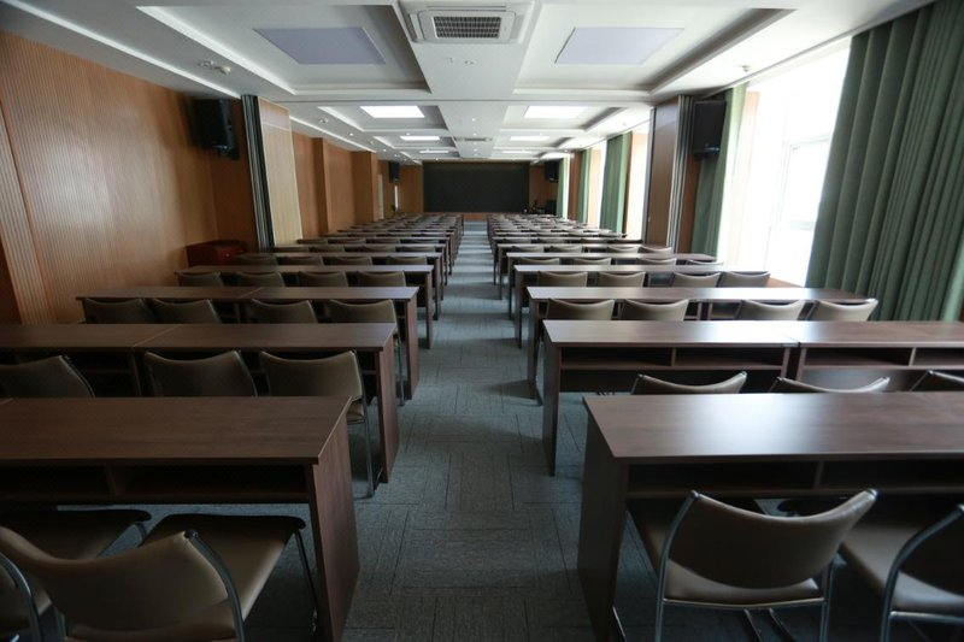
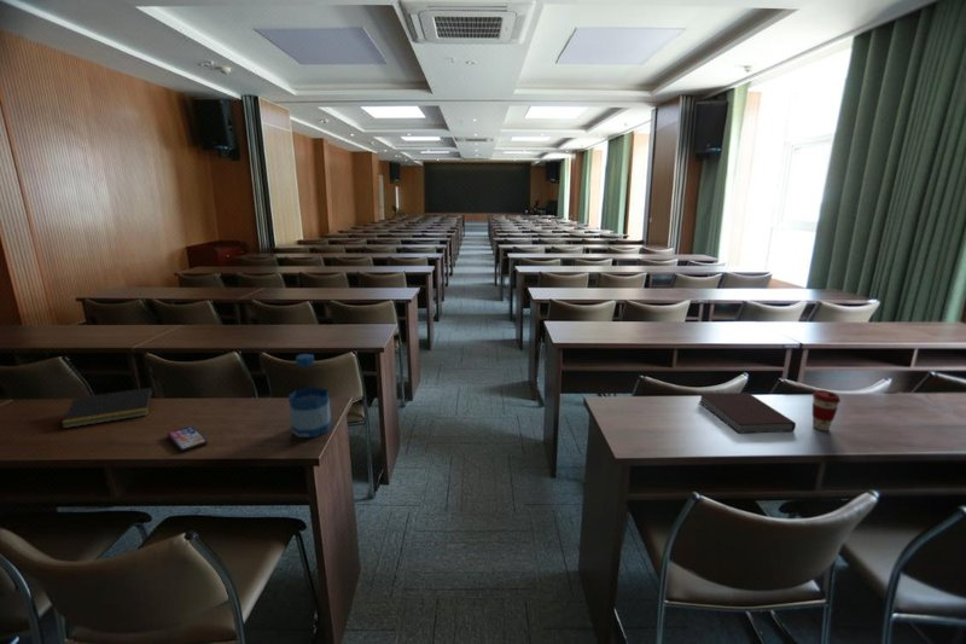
+ smartphone [167,425,209,453]
+ bottle [287,353,332,439]
+ notebook [698,391,797,435]
+ coffee cup [811,389,842,431]
+ notepad [60,387,153,430]
